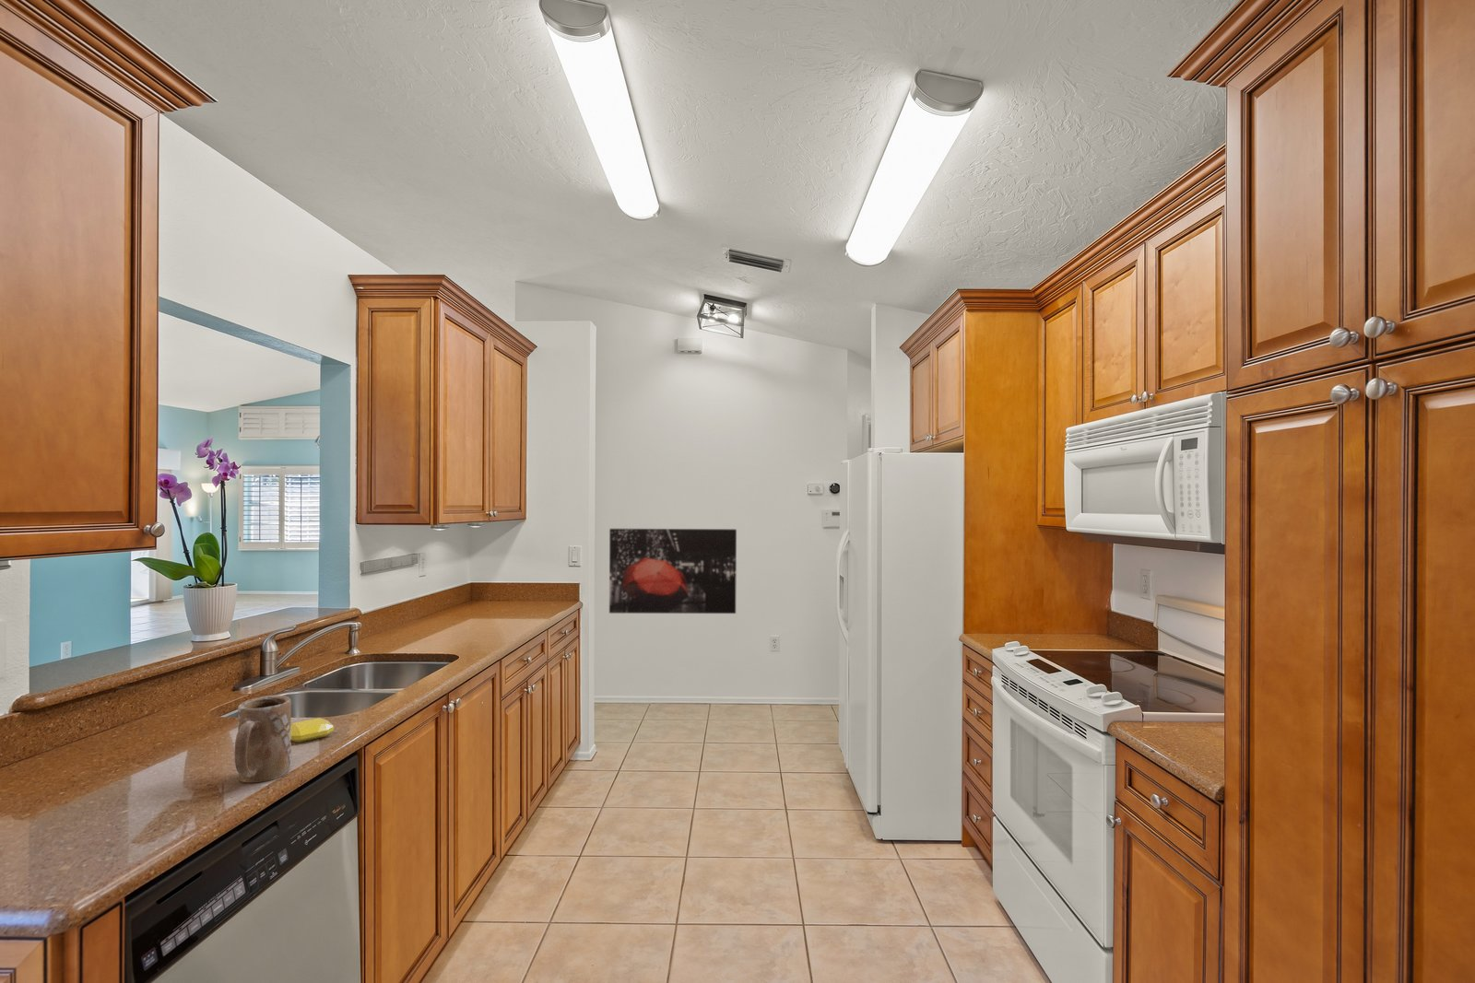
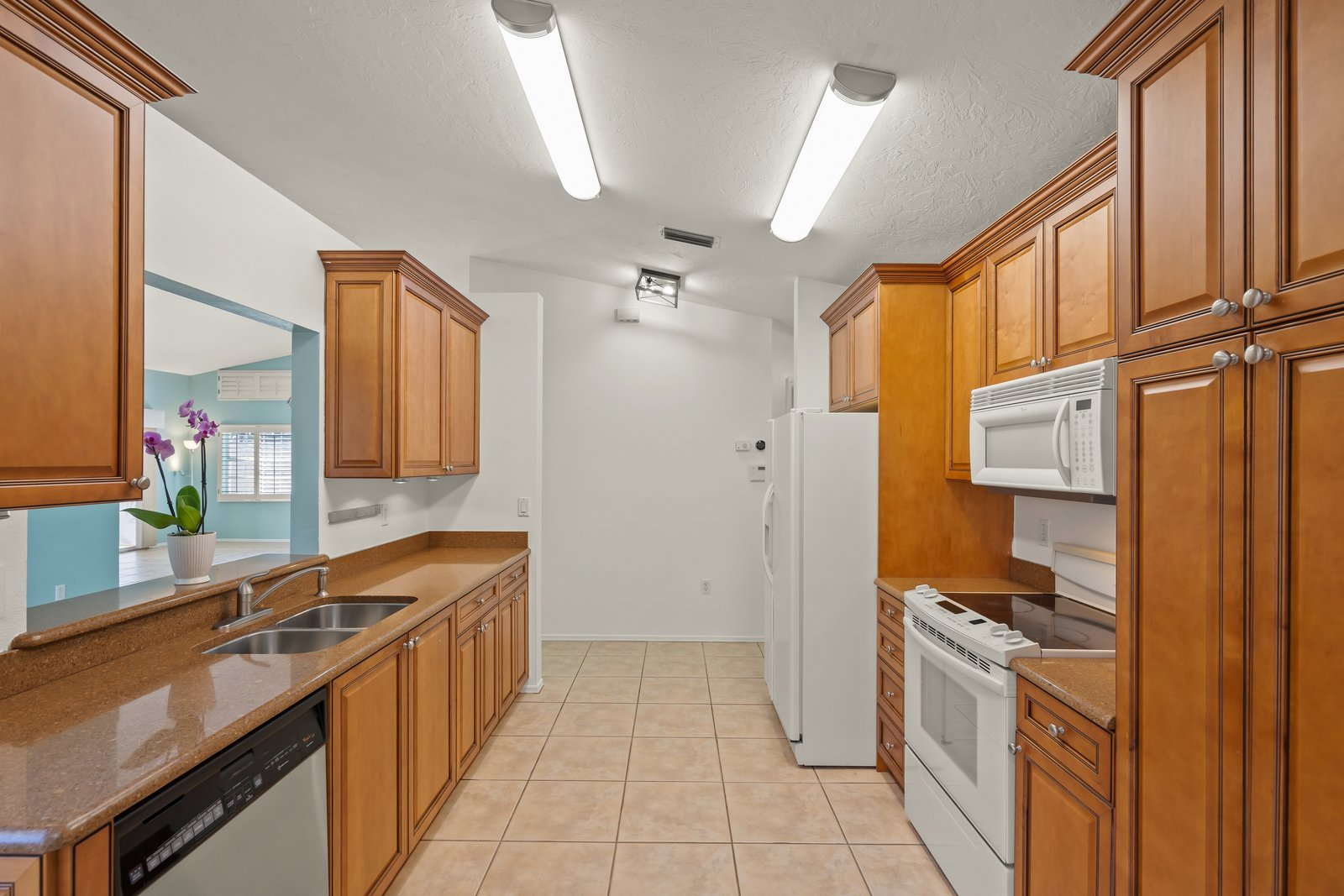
- wall art [608,528,738,614]
- mug [234,694,292,783]
- soap bar [291,716,335,744]
